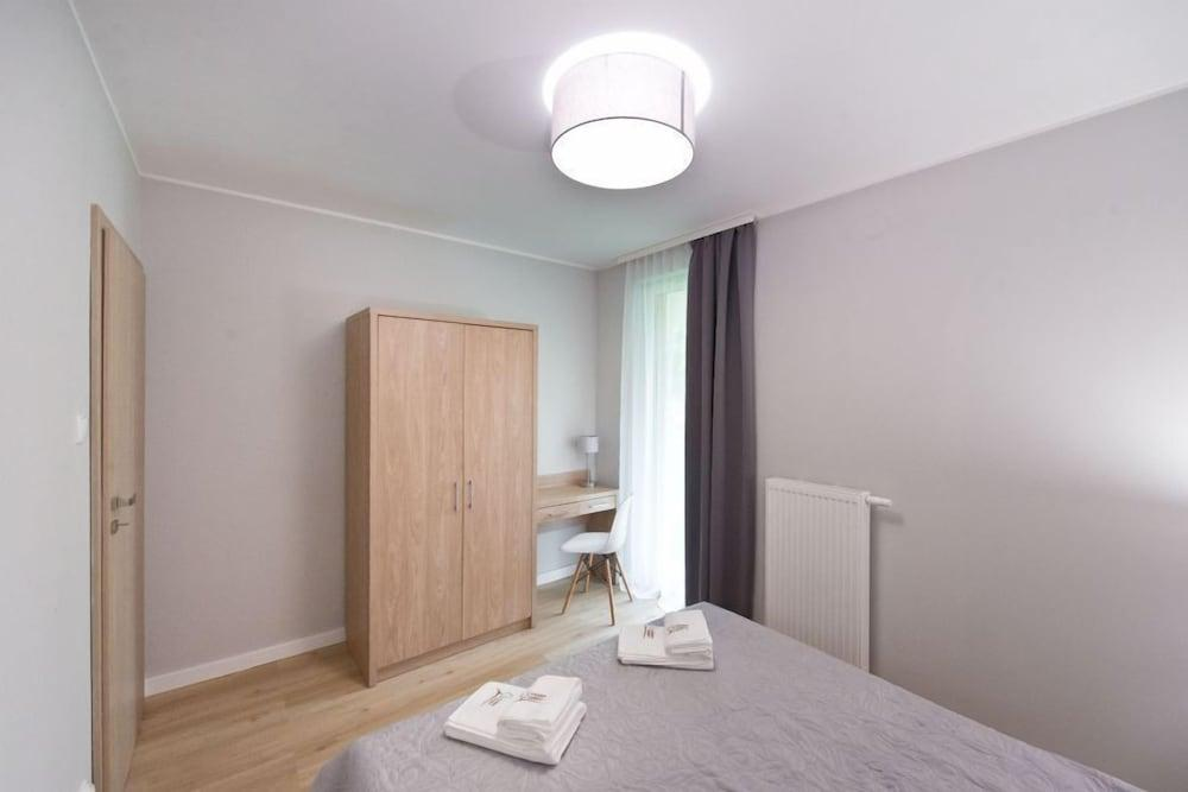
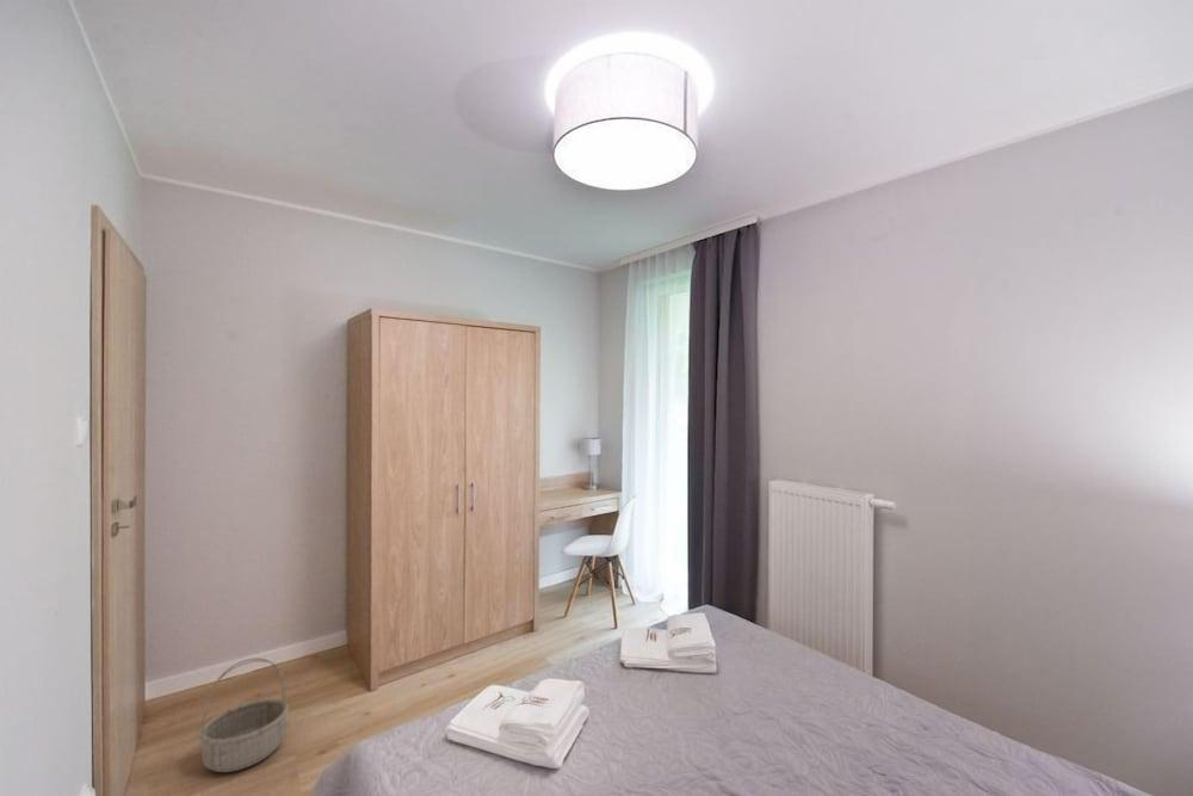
+ basket [198,656,290,773]
